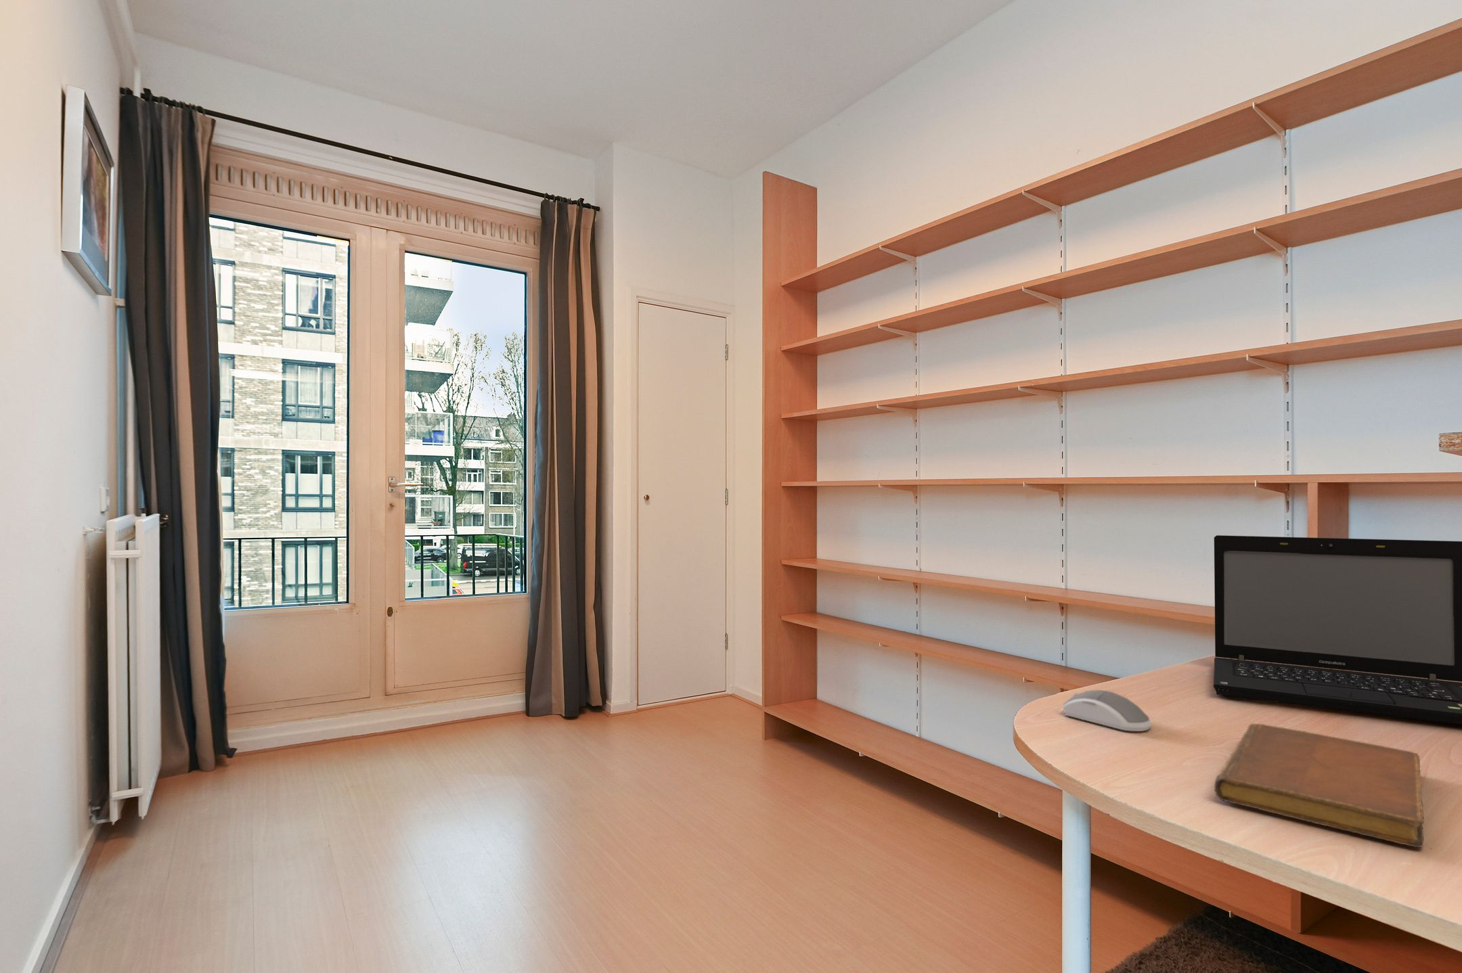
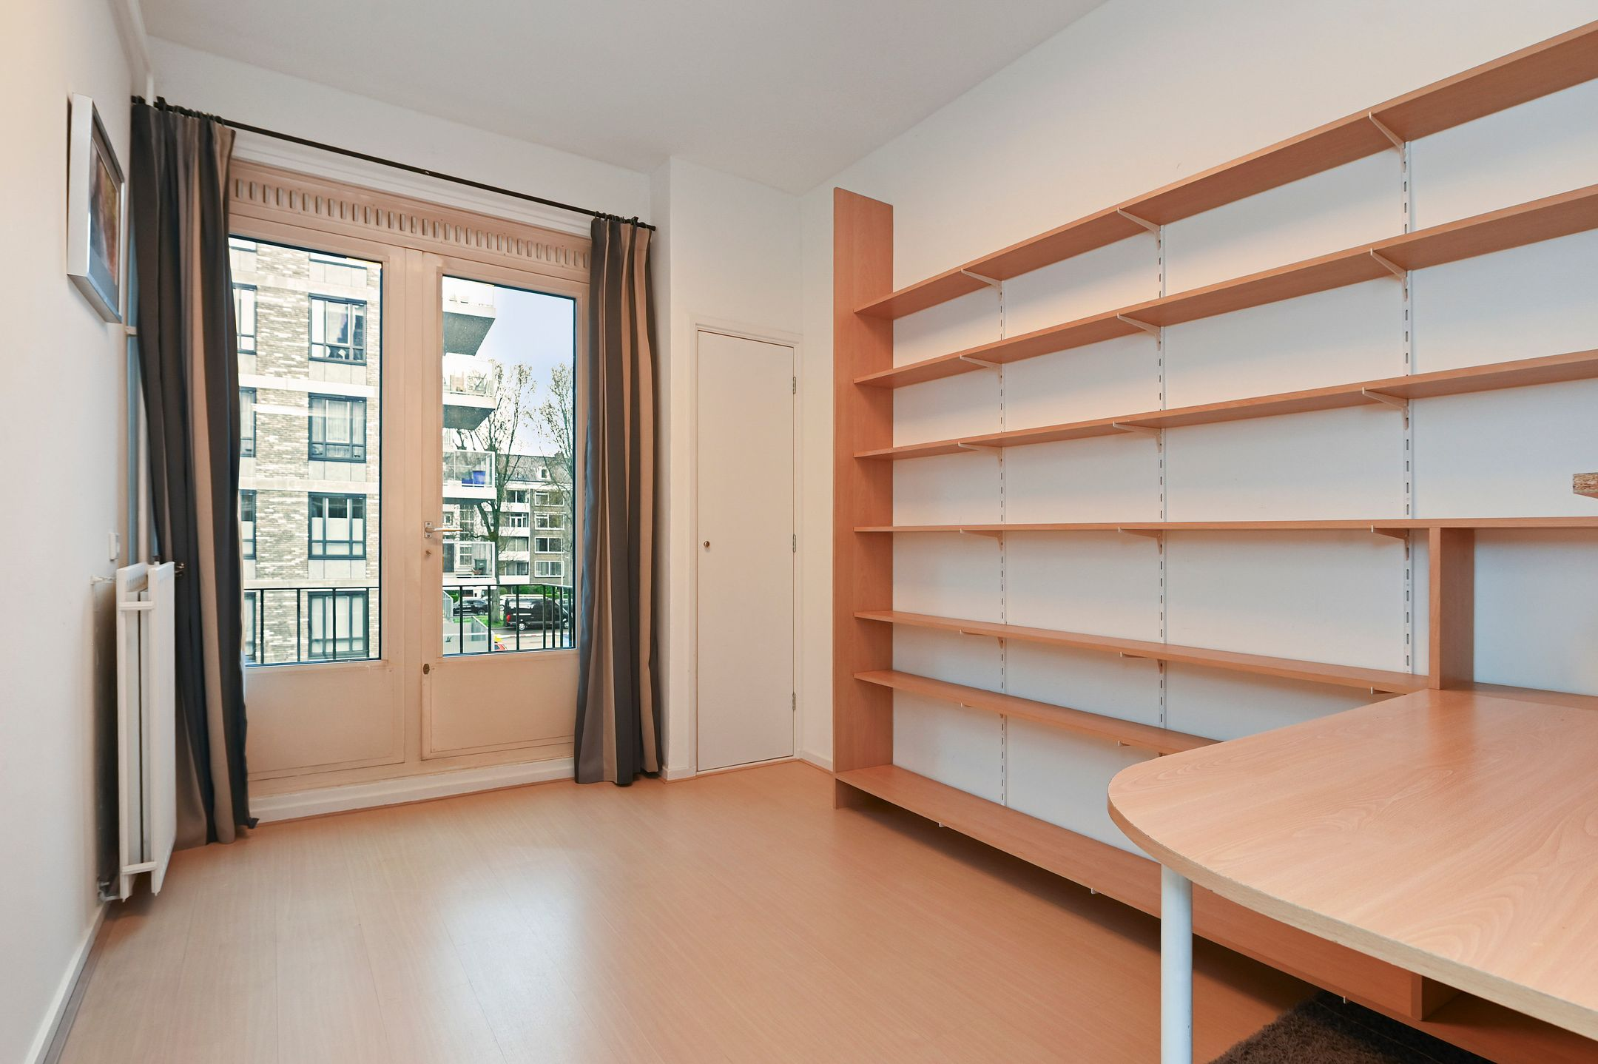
- computer mouse [1062,690,1152,732]
- notebook [1213,722,1425,848]
- laptop [1213,534,1462,725]
